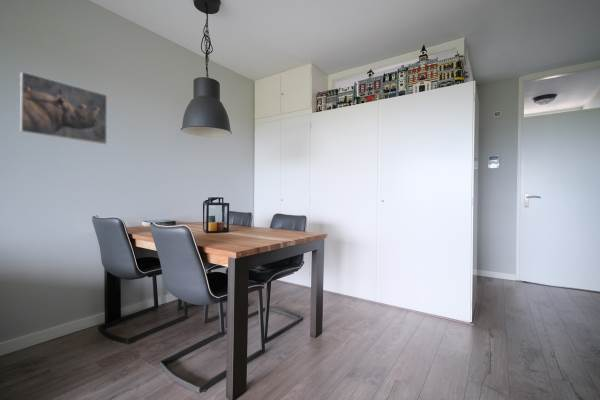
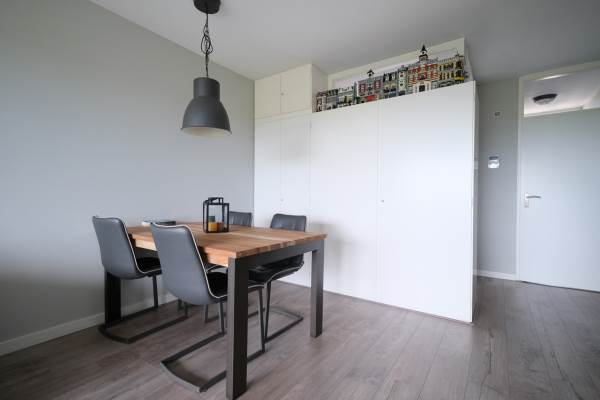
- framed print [19,71,108,146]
